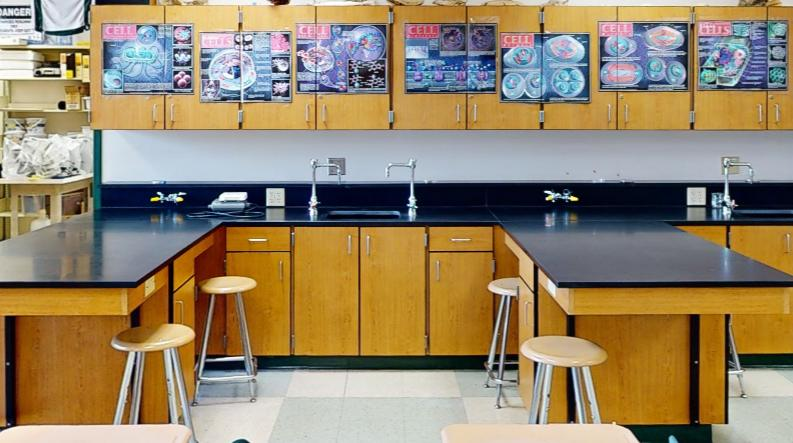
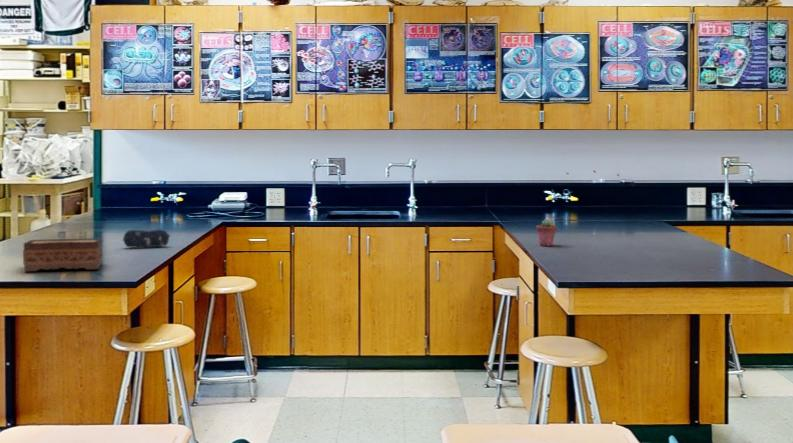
+ potted succulent [535,217,558,247]
+ tissue box [22,237,103,272]
+ pencil case [122,229,171,249]
